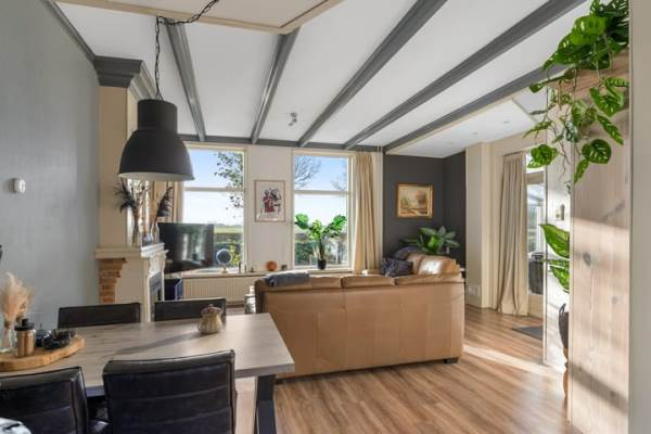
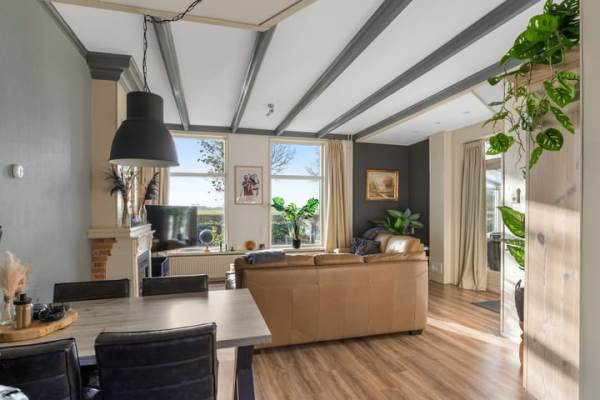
- teapot [196,303,224,335]
